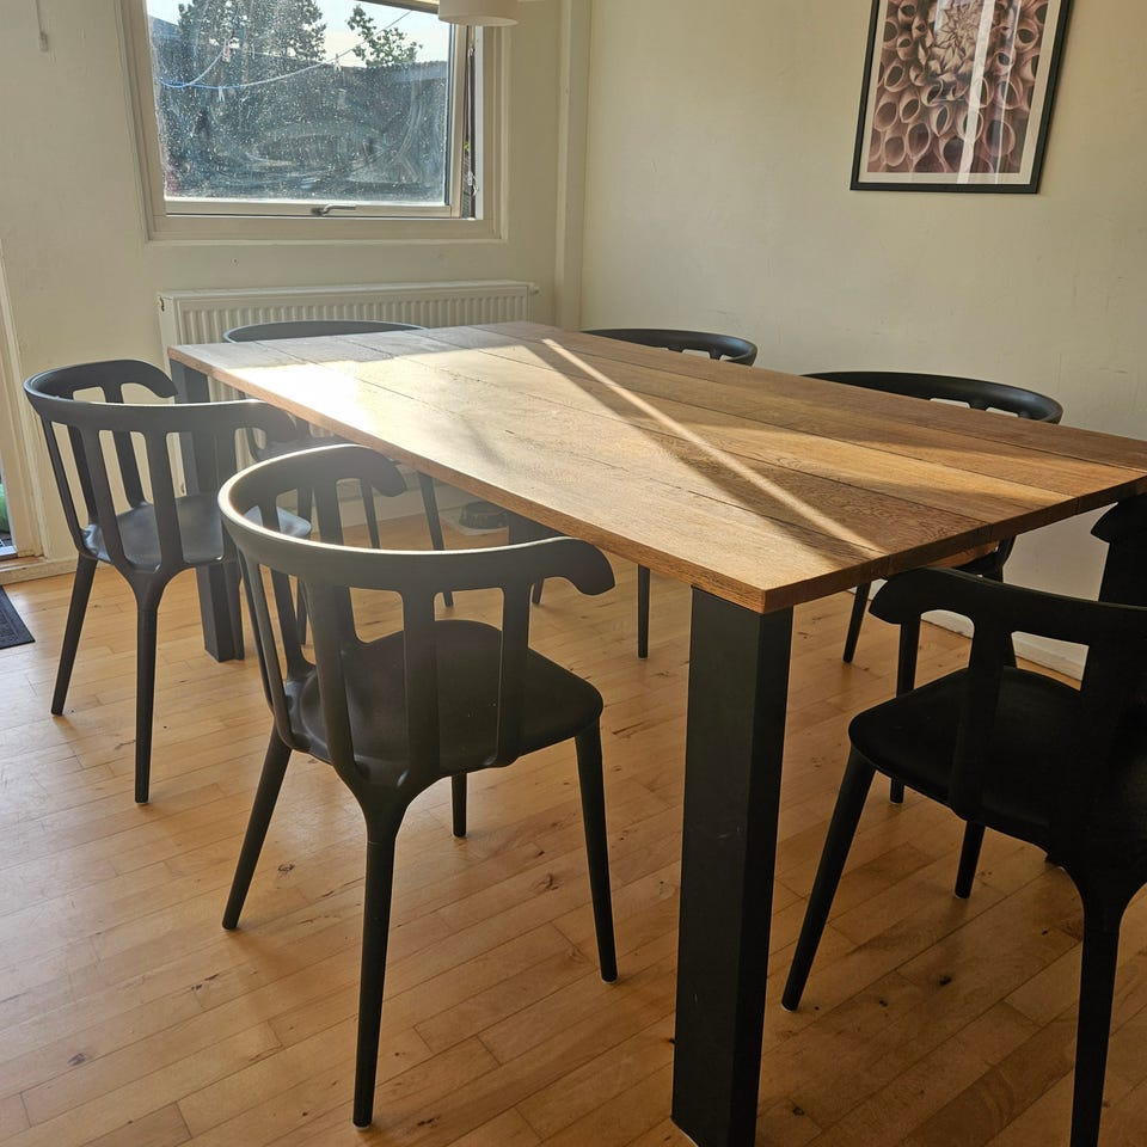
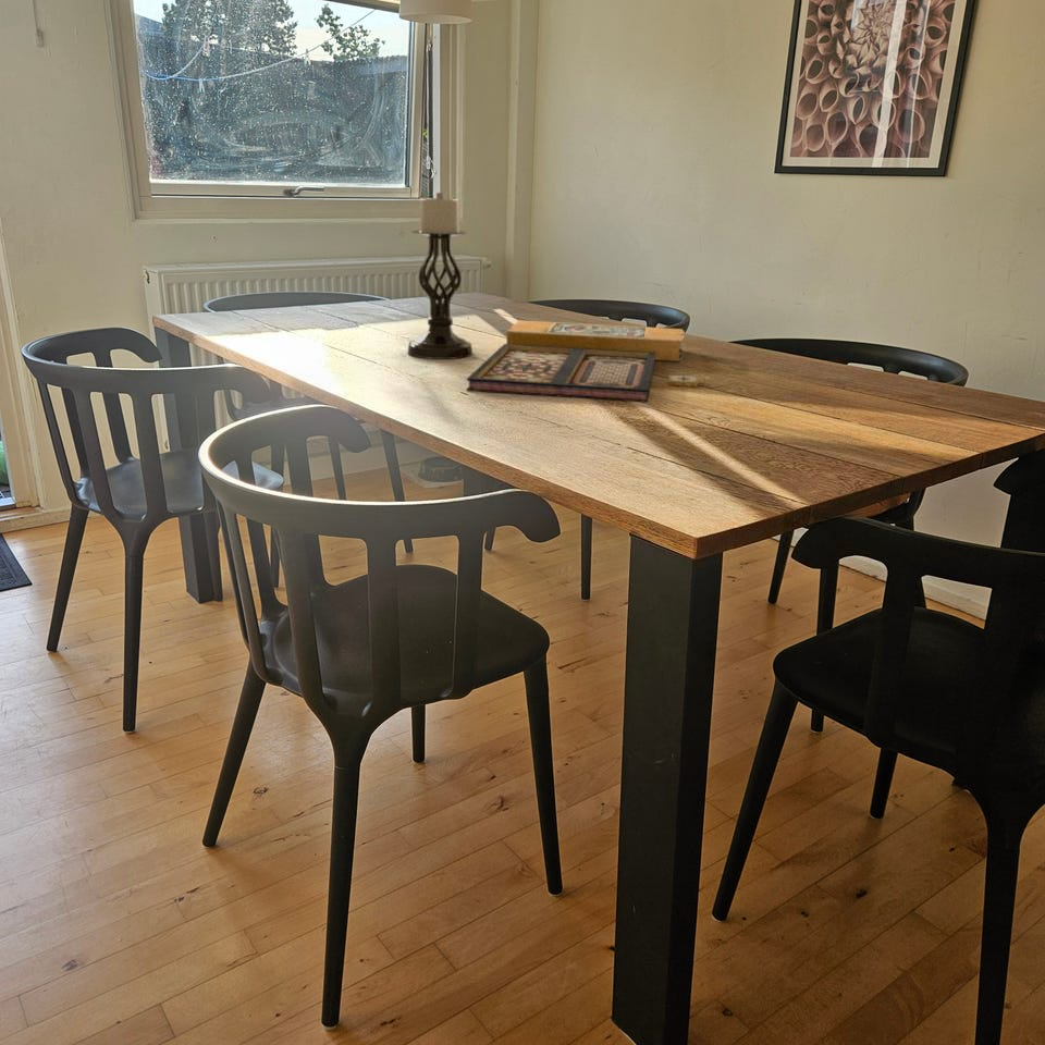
+ board game [466,319,699,404]
+ candle holder [406,192,474,360]
